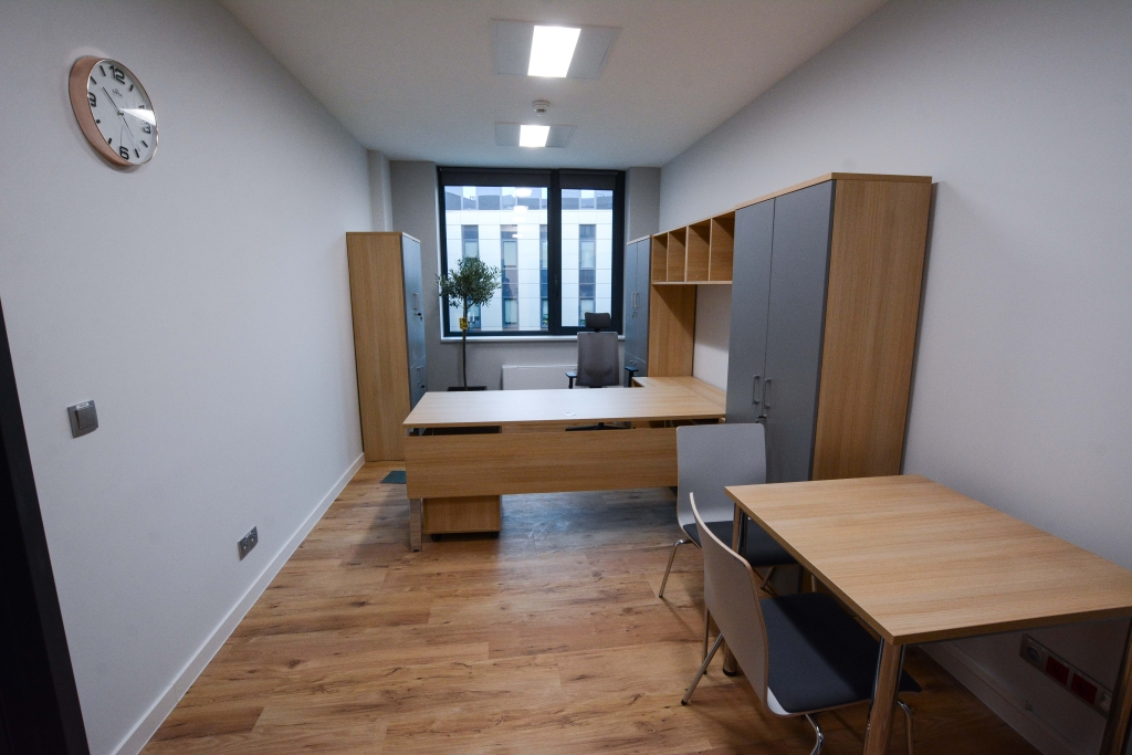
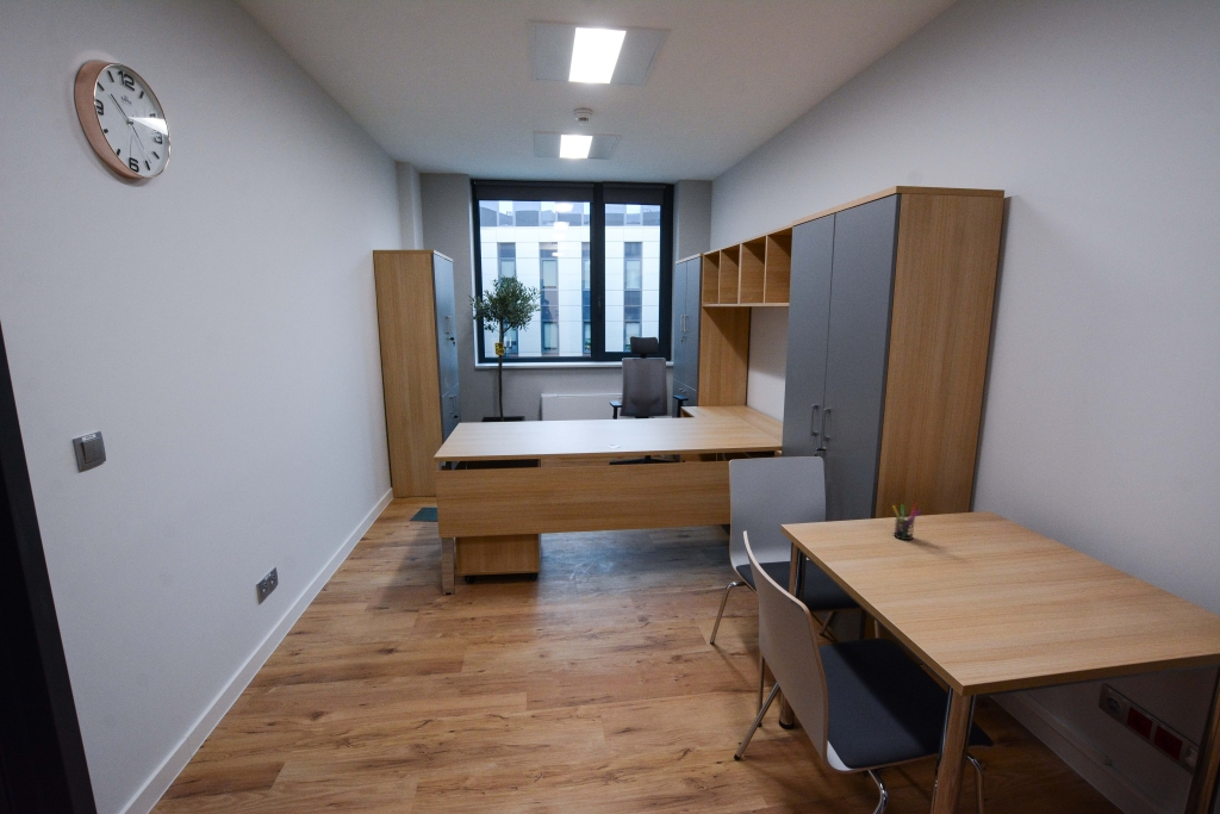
+ pen holder [891,503,922,541]
